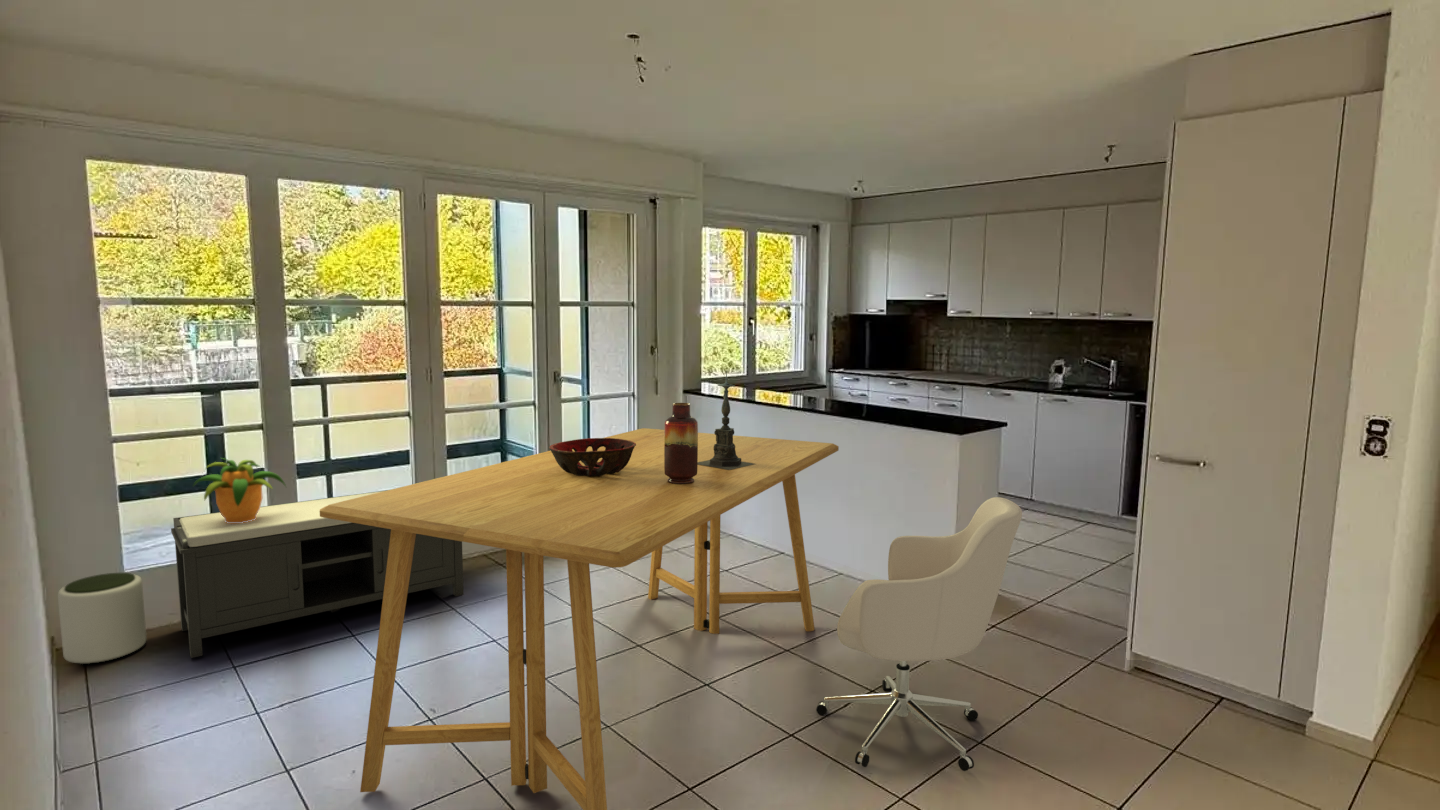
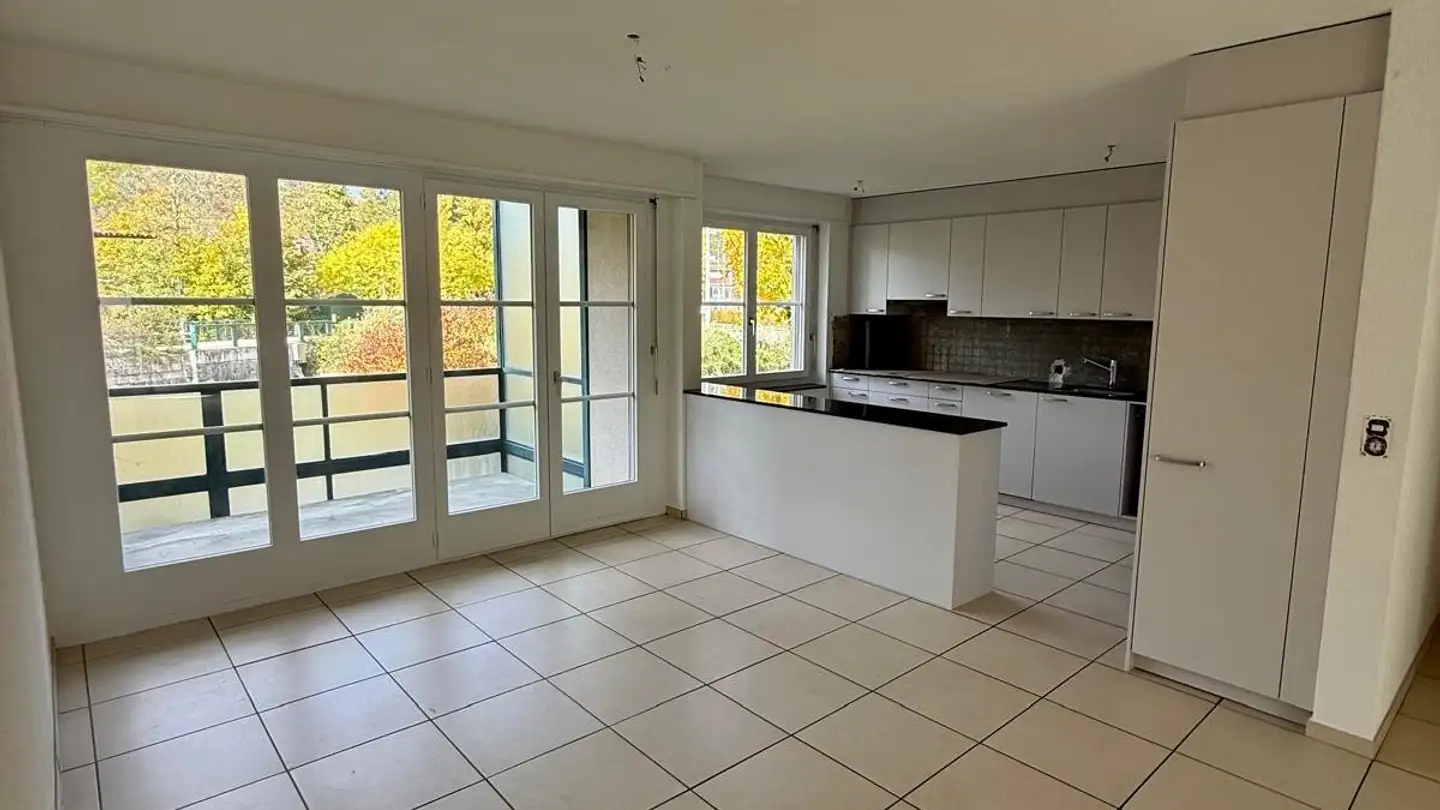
- potted plant [191,457,287,523]
- candle holder [698,370,754,470]
- plant pot [57,572,147,665]
- bench [170,489,465,659]
- vase [663,402,699,484]
- decorative bowl [548,437,636,476]
- chair [815,496,1023,772]
- dining table [320,427,840,810]
